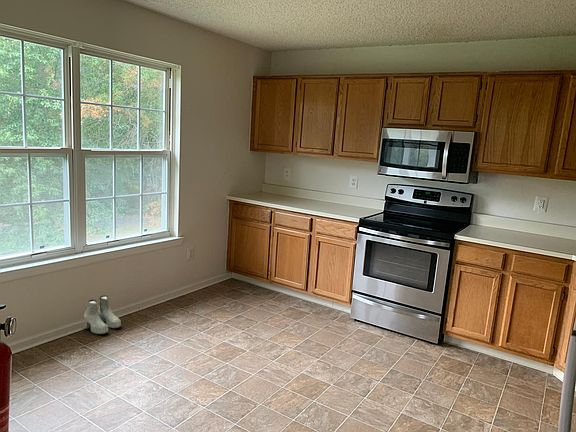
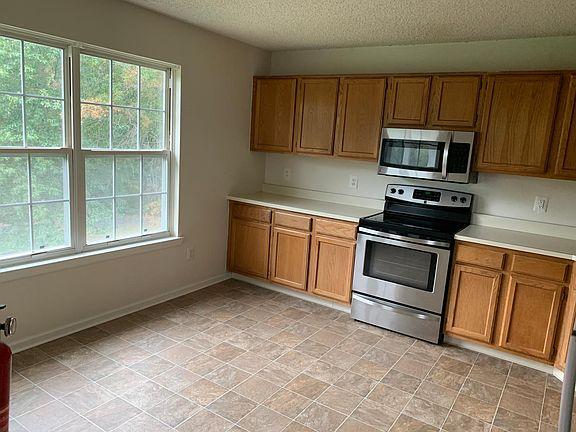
- boots [83,294,122,335]
